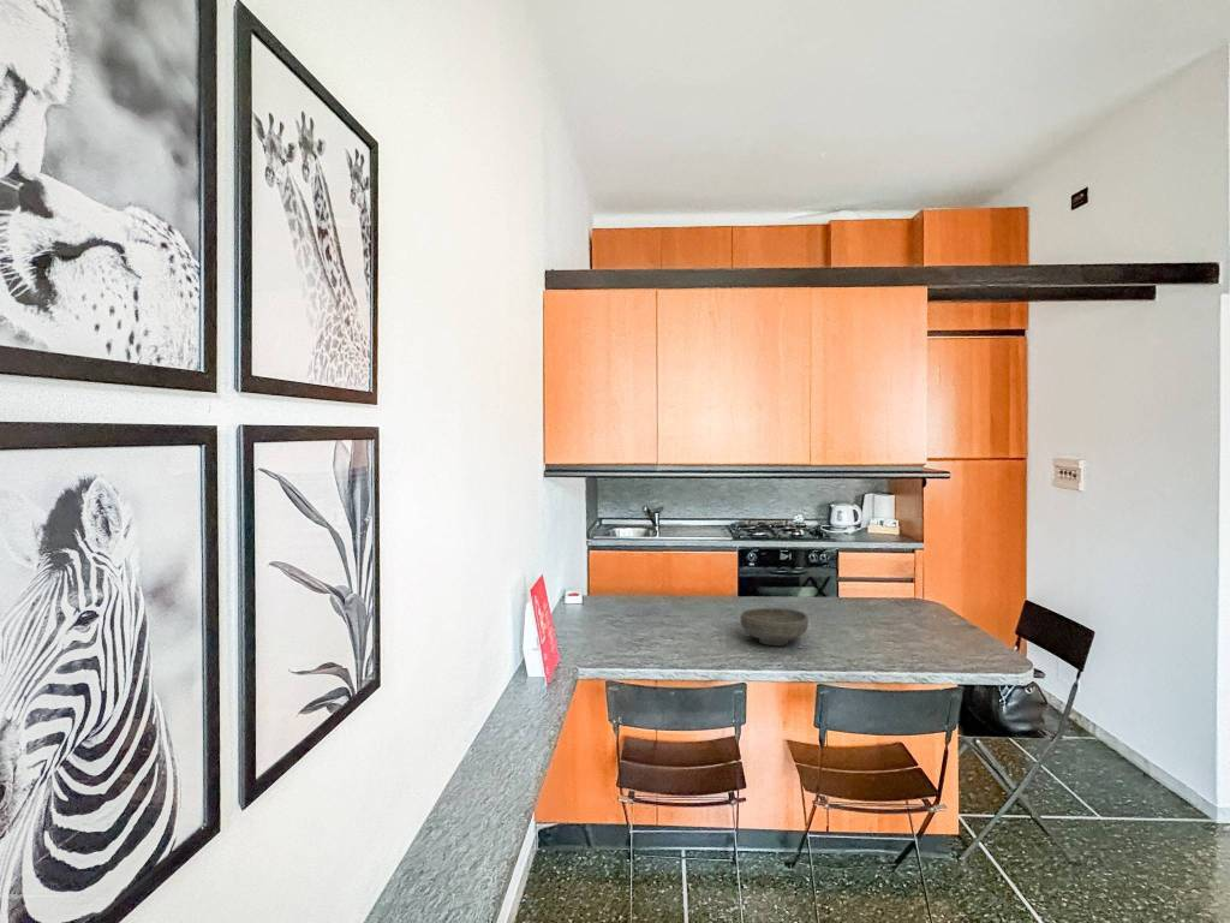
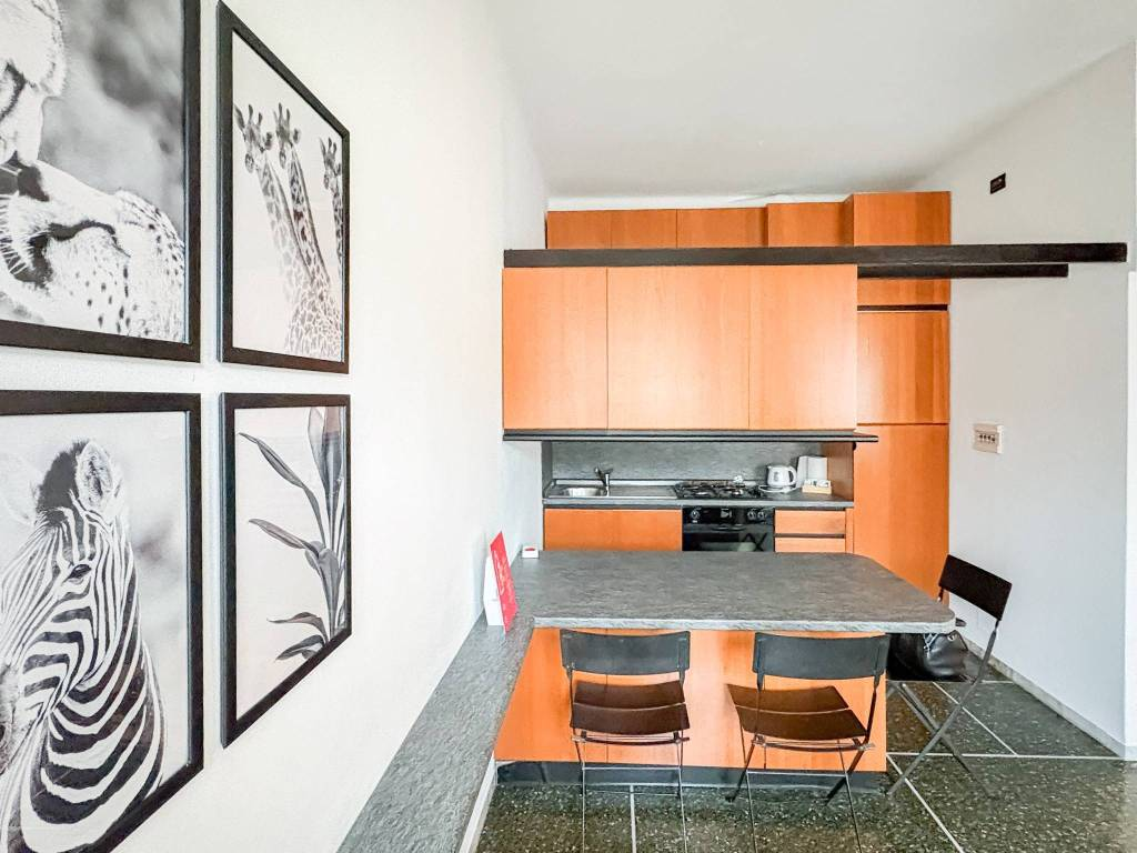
- bowl [740,607,810,647]
